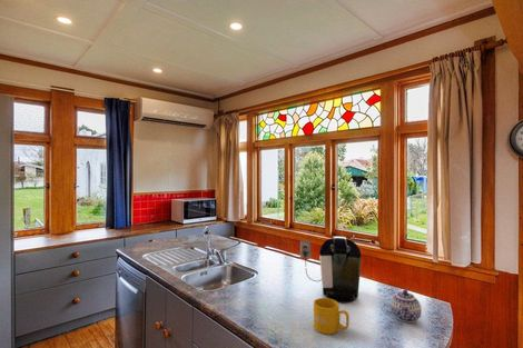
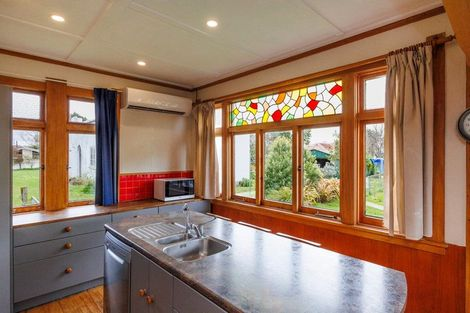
- teapot [389,288,423,324]
- mug [313,297,351,335]
- coffee maker [299,236,363,304]
